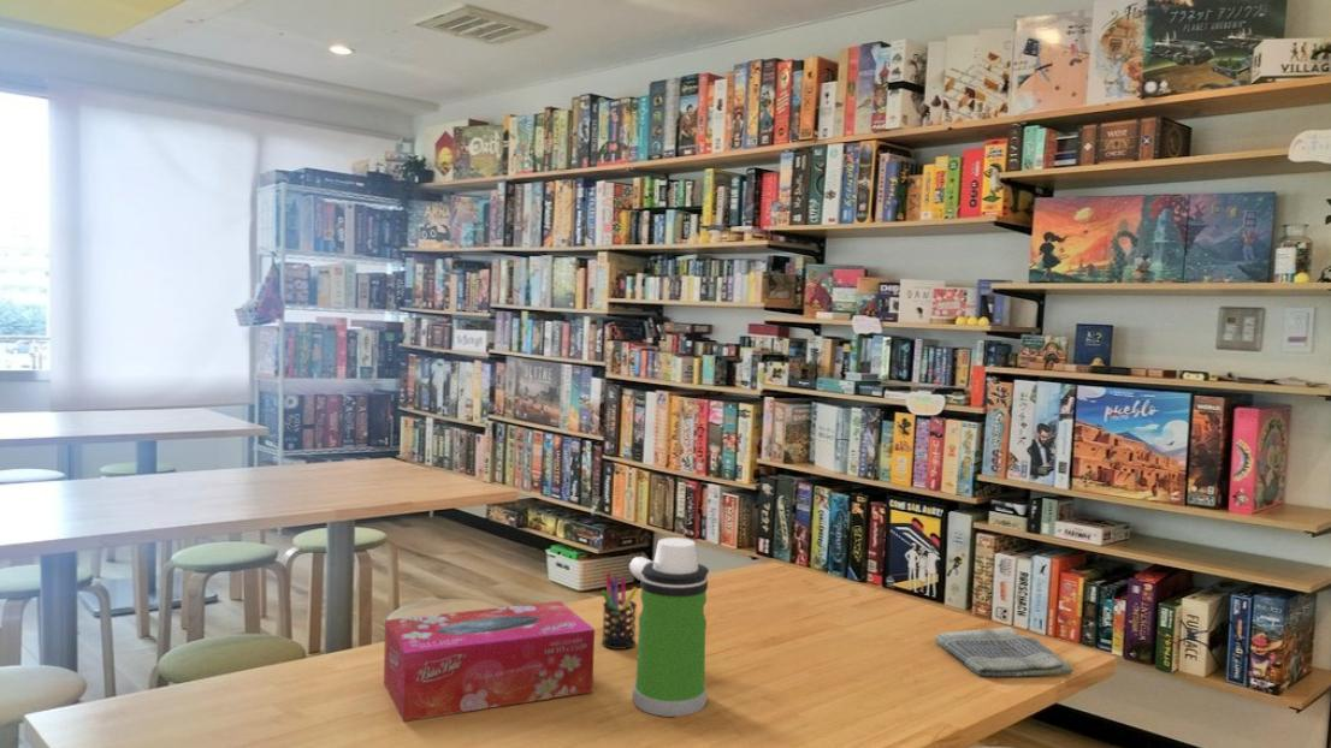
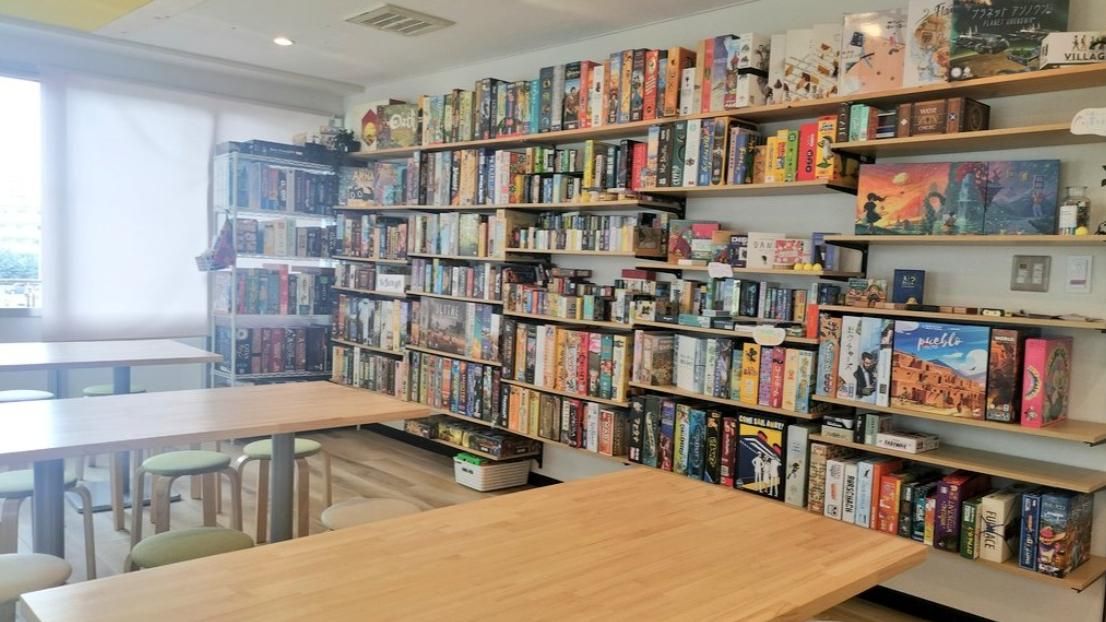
- water bottle [628,536,710,718]
- pen holder [601,571,639,651]
- dish towel [934,625,1075,678]
- tissue box [383,600,596,723]
